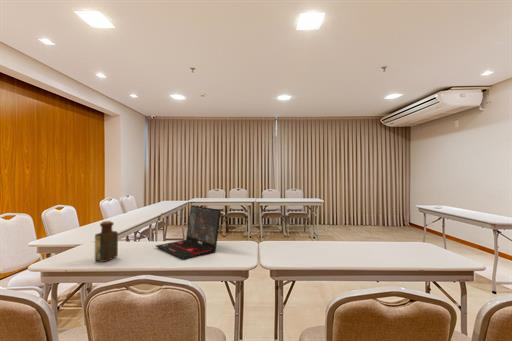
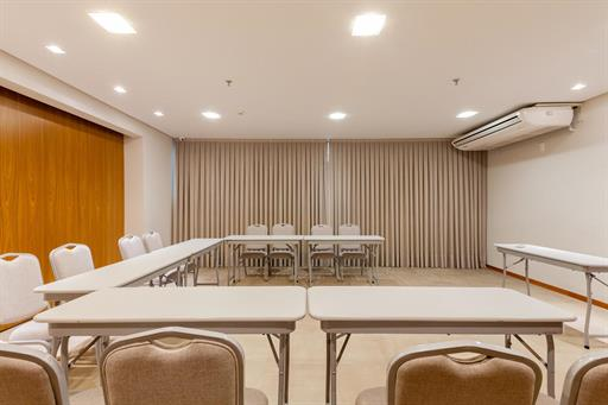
- laptop [155,204,222,260]
- bottle [94,220,119,263]
